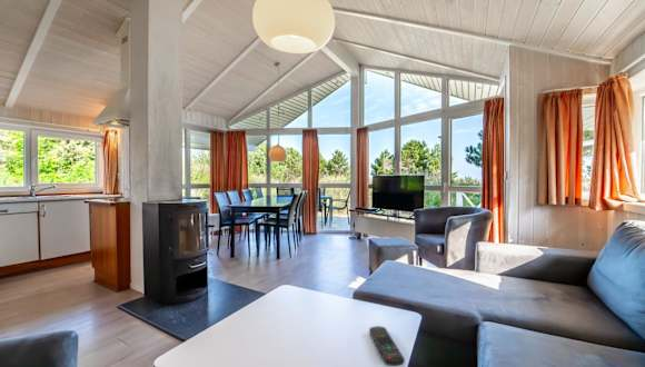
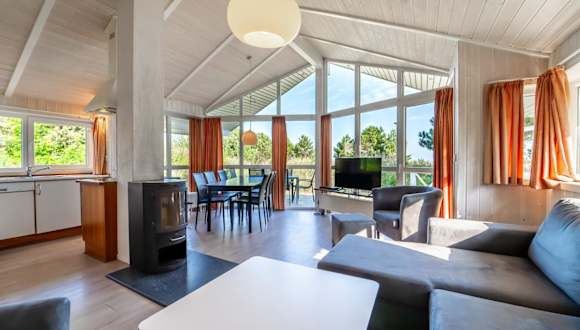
- remote control [368,325,406,367]
